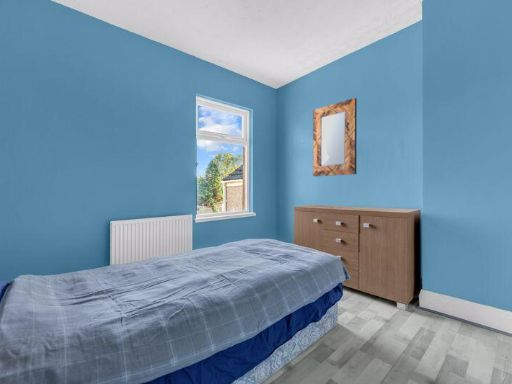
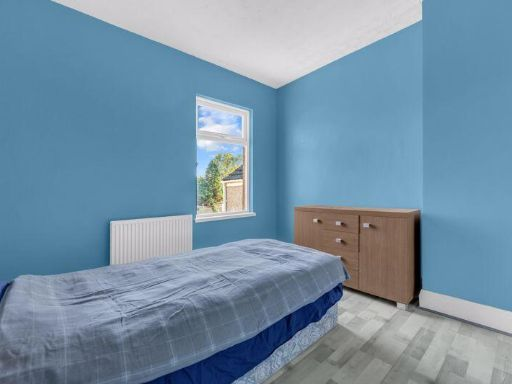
- home mirror [312,97,358,177]
